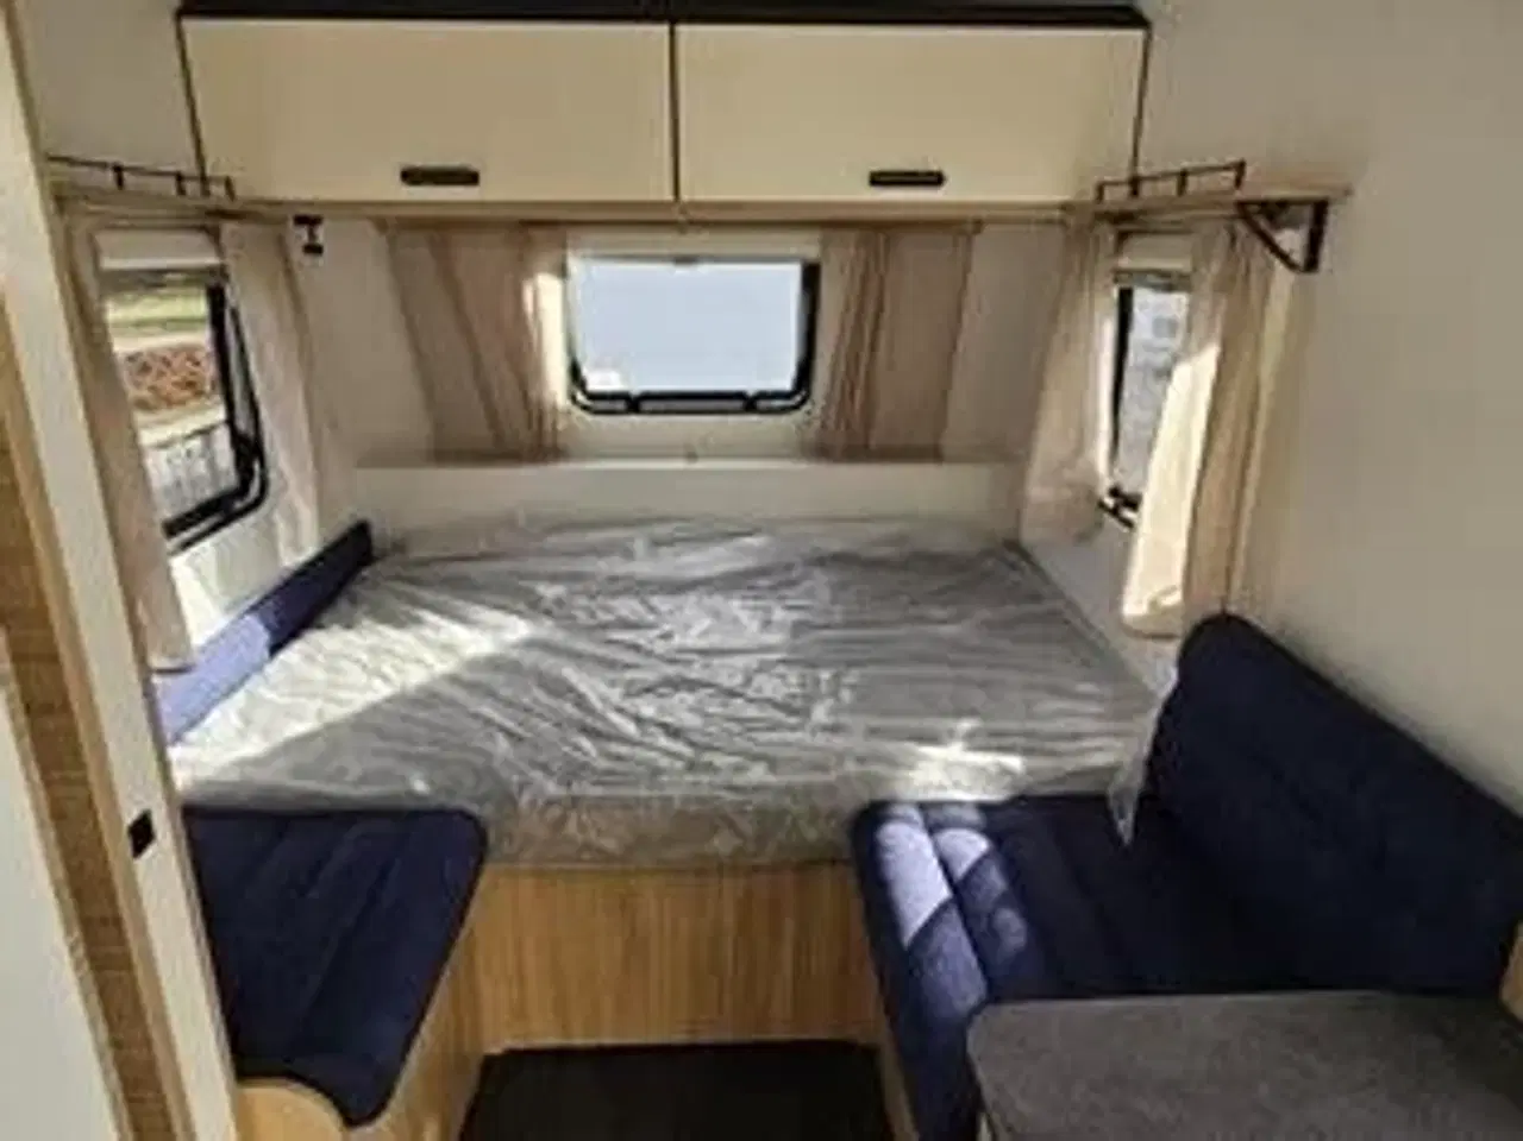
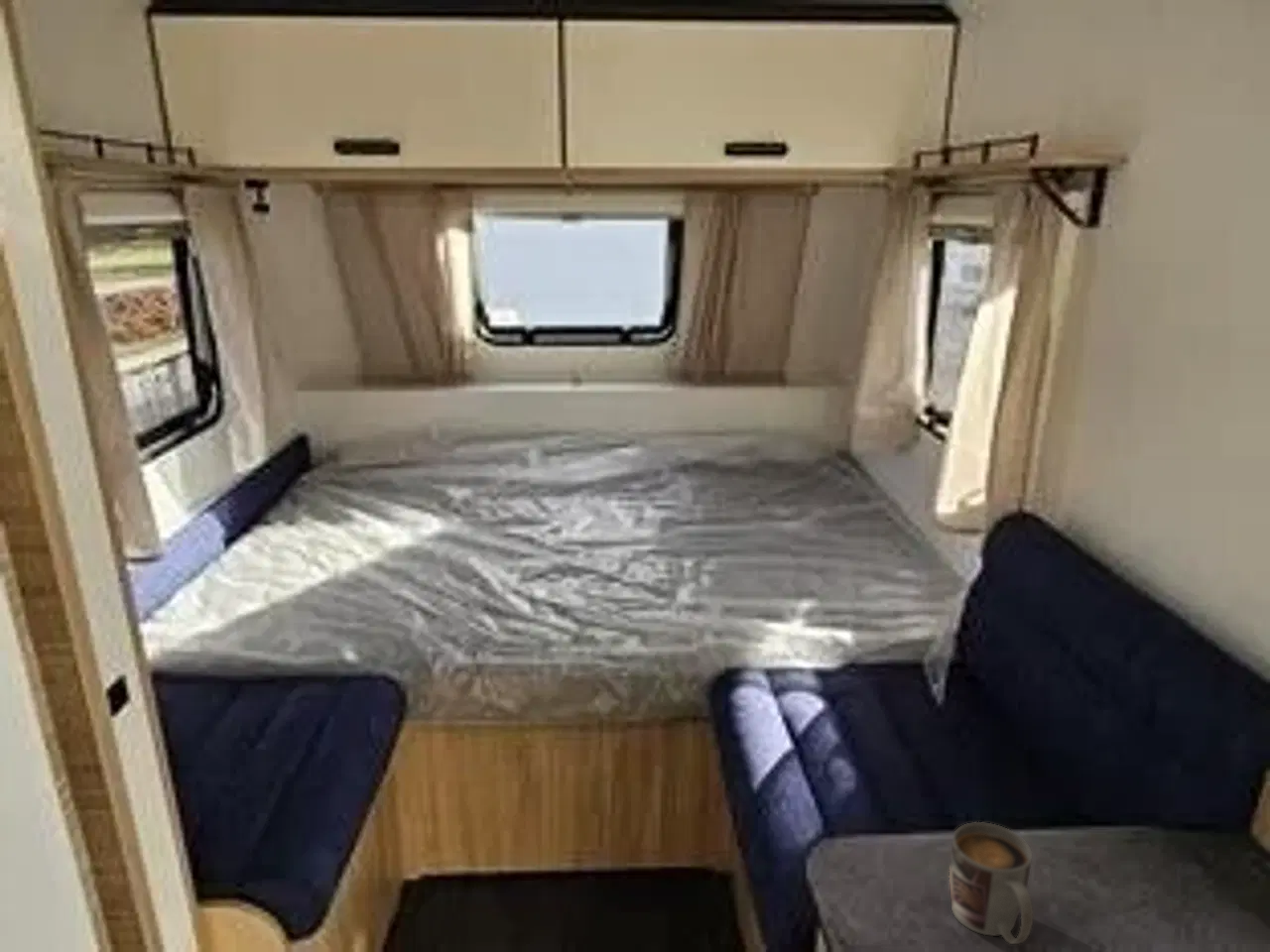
+ mug [949,821,1034,945]
